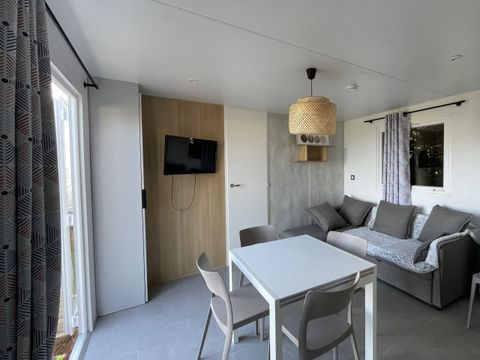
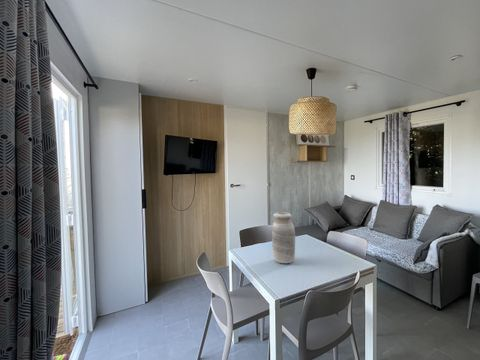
+ vase [271,211,296,264]
